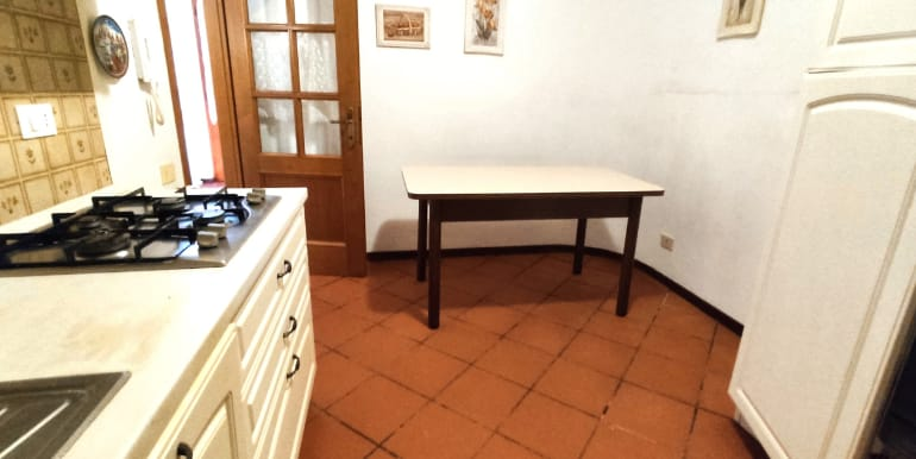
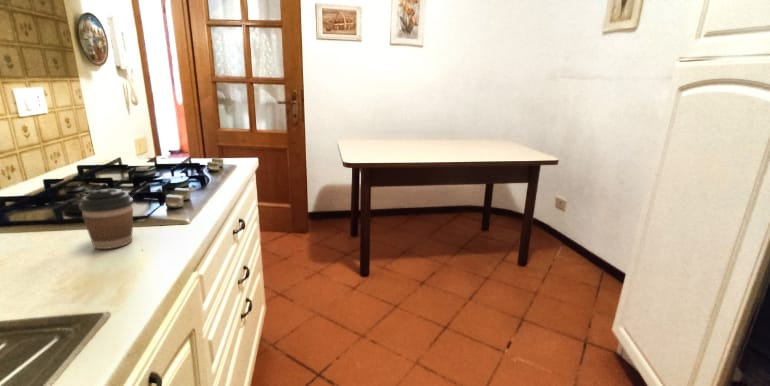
+ coffee cup [78,188,134,250]
